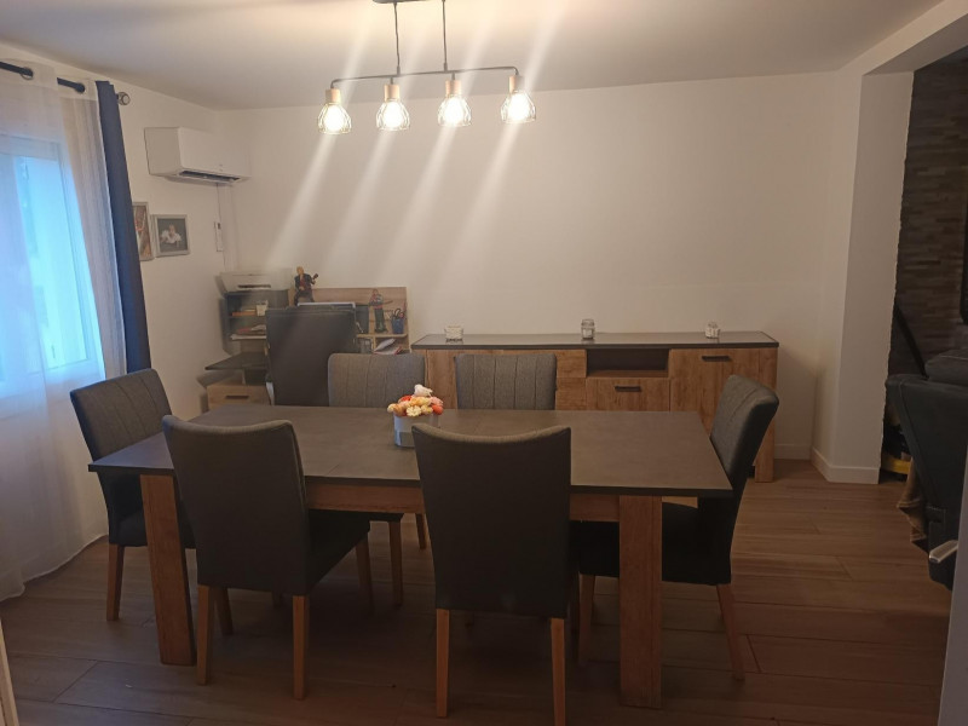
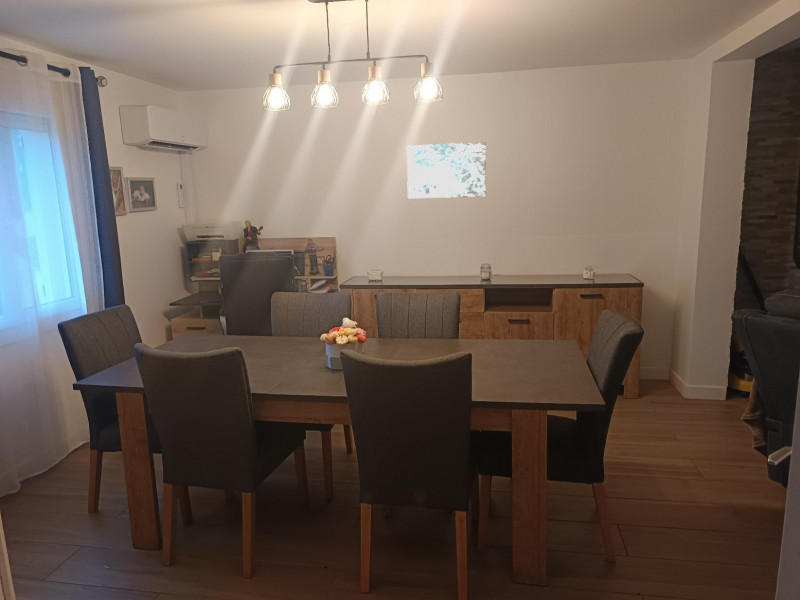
+ wall art [406,141,487,199]
